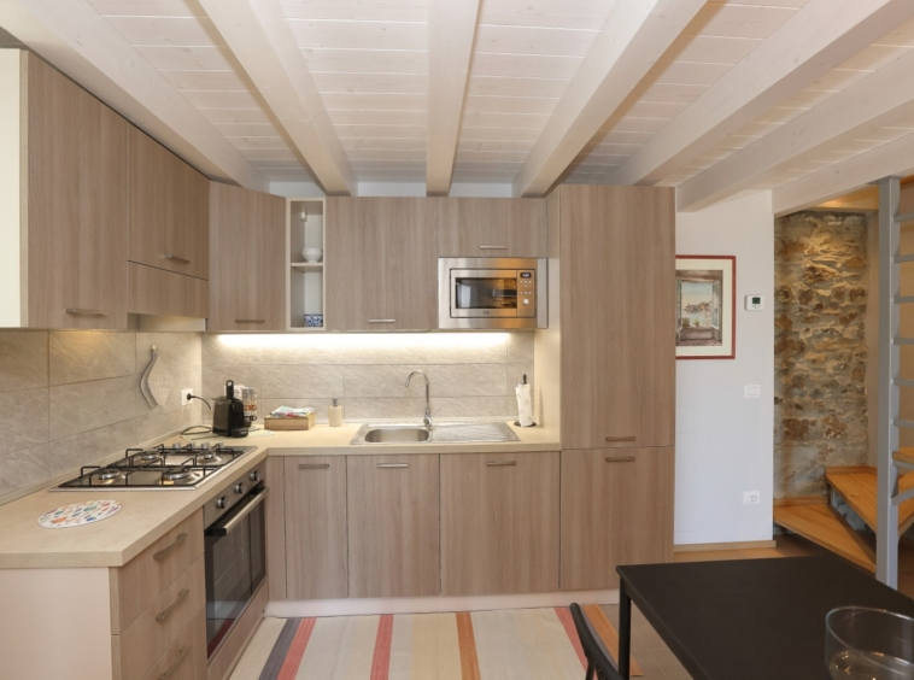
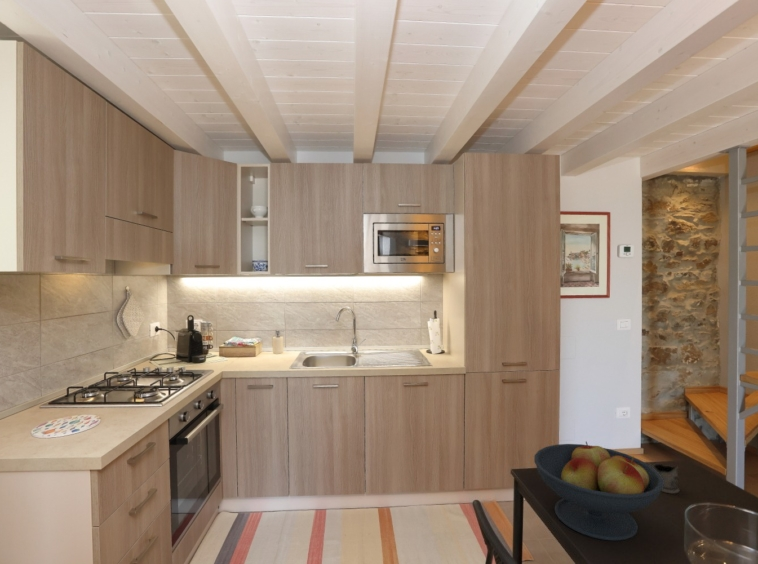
+ tea glass holder [644,461,680,494]
+ fruit bowl [533,441,664,542]
